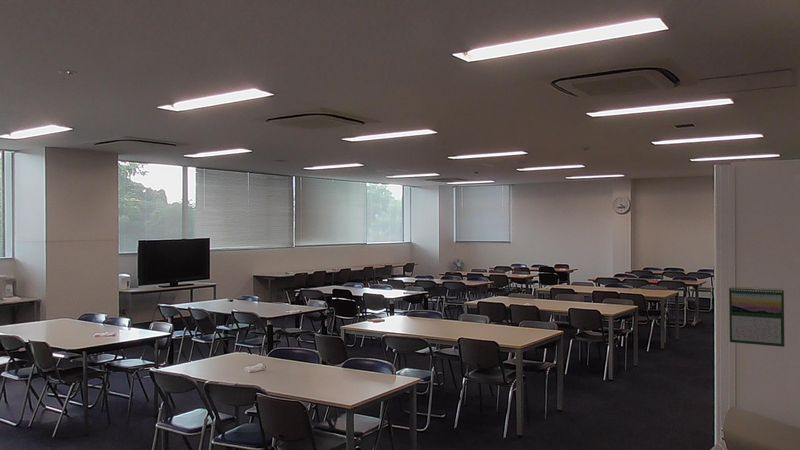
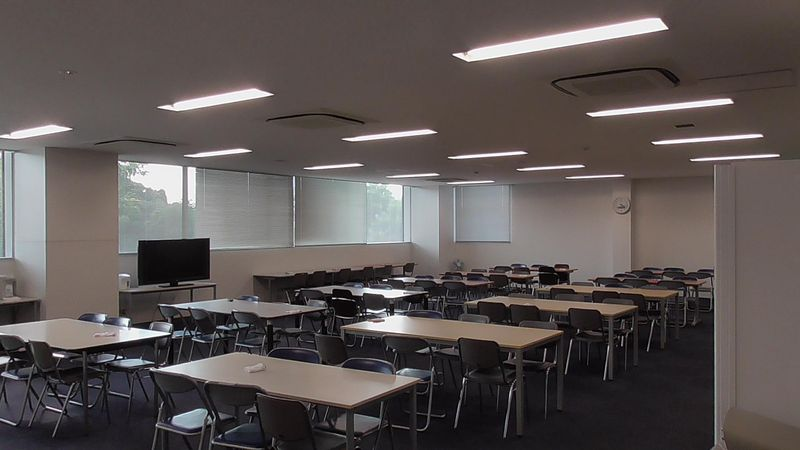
- calendar [728,286,786,348]
